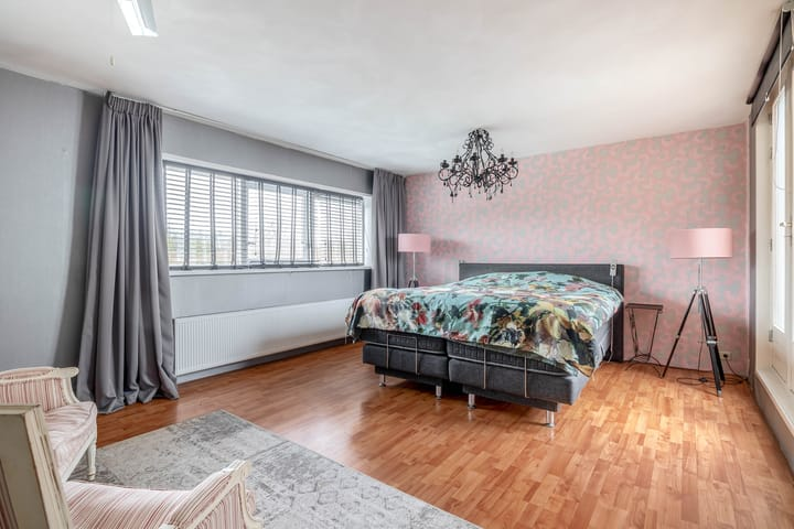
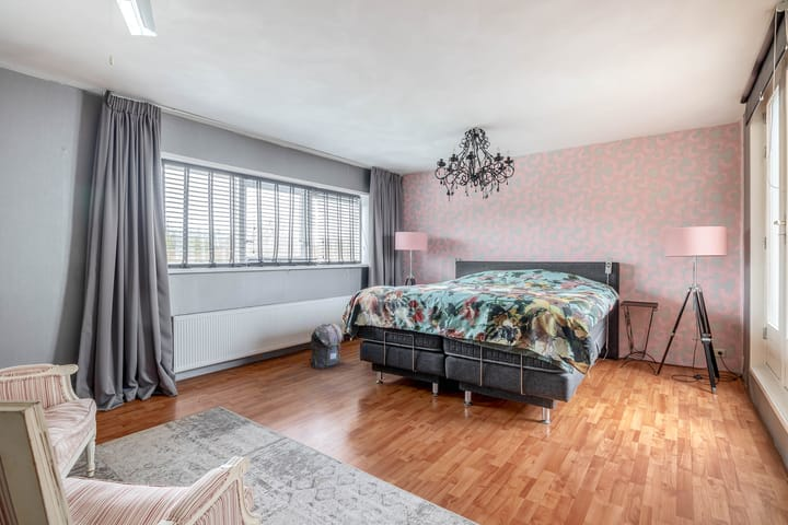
+ backpack [308,323,344,370]
